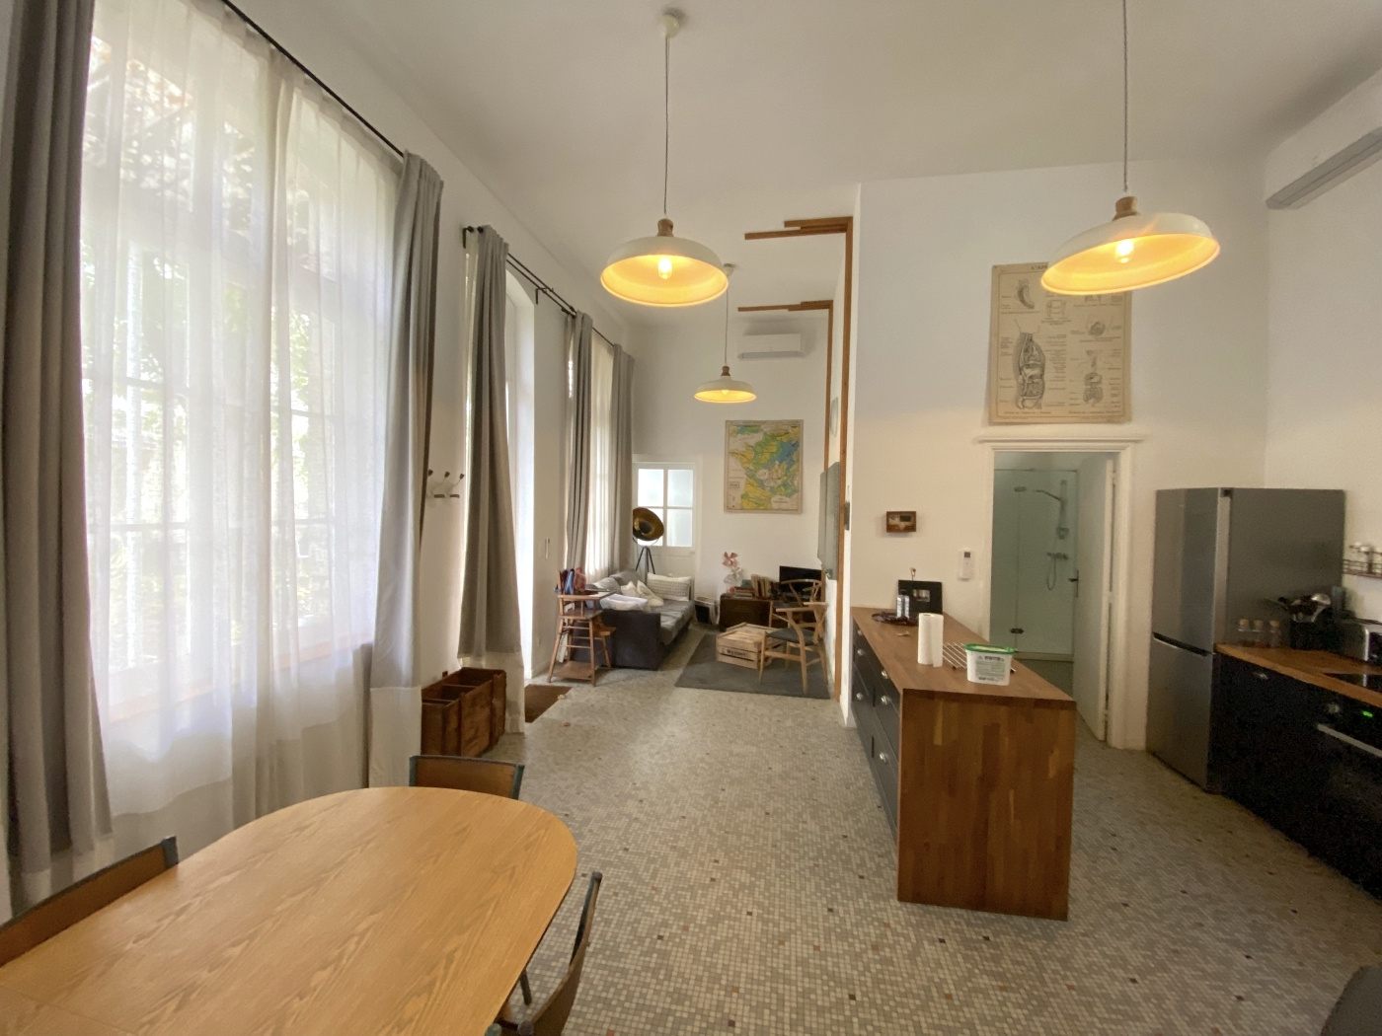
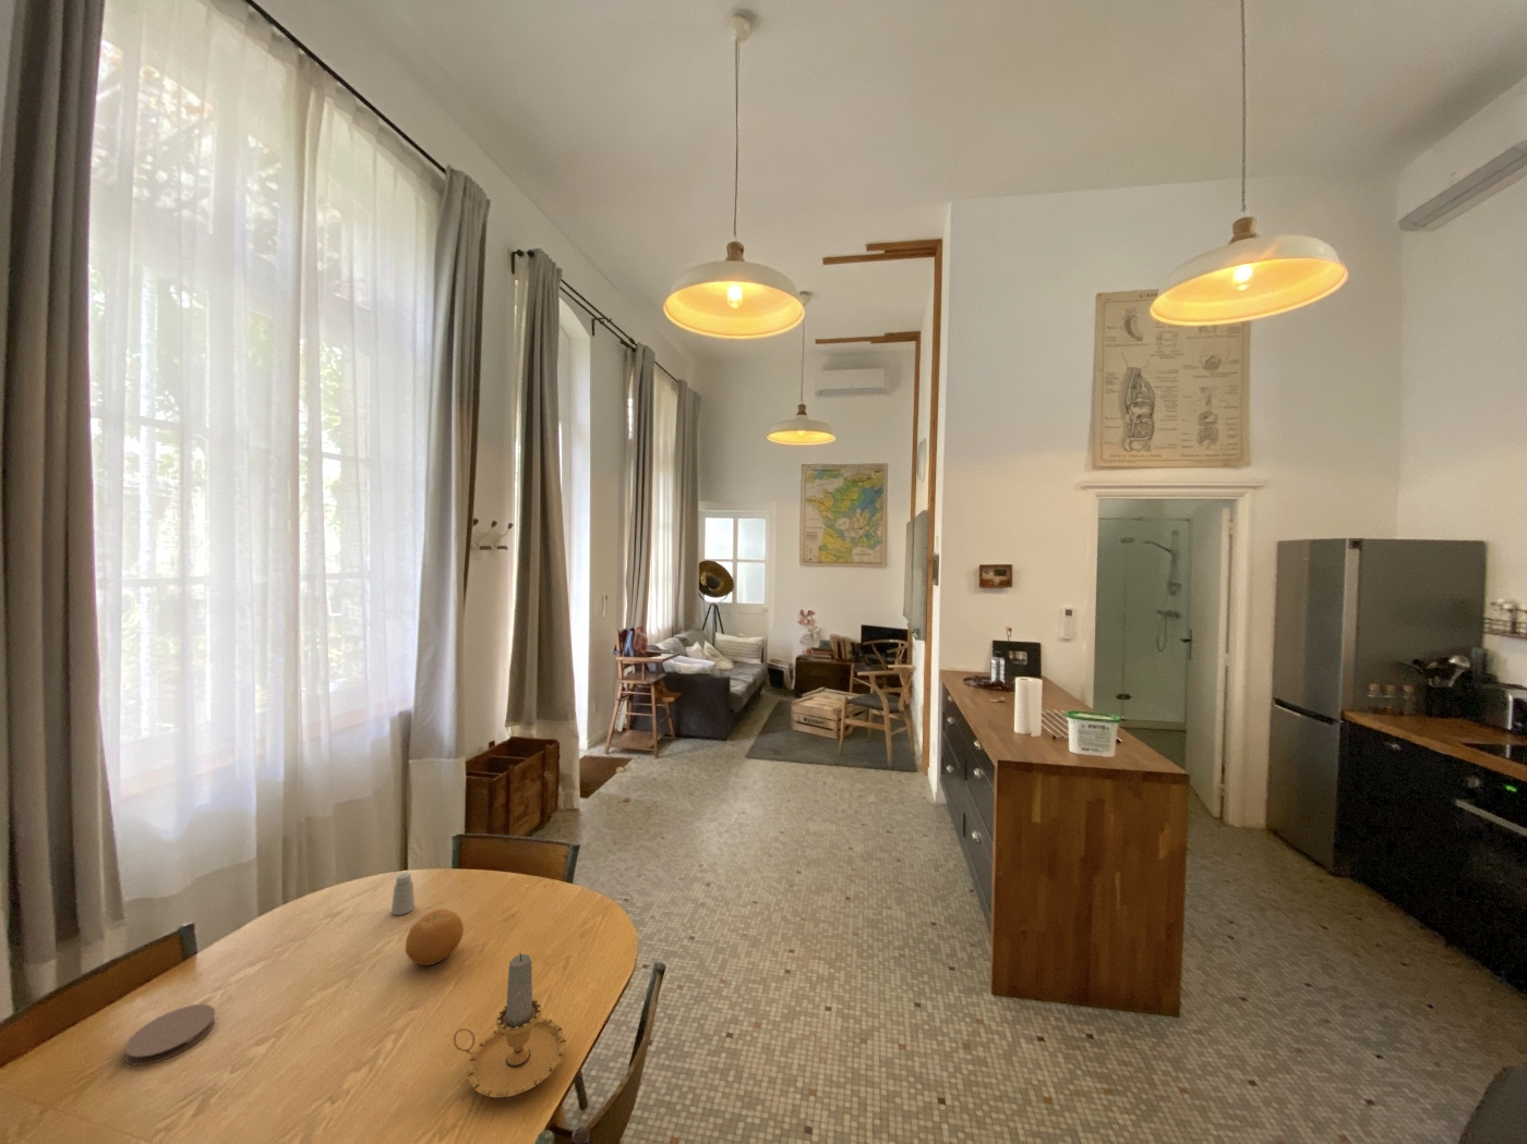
+ fruit [405,907,464,966]
+ saltshaker [391,870,416,917]
+ coaster [124,1003,216,1067]
+ candle [452,952,568,1098]
